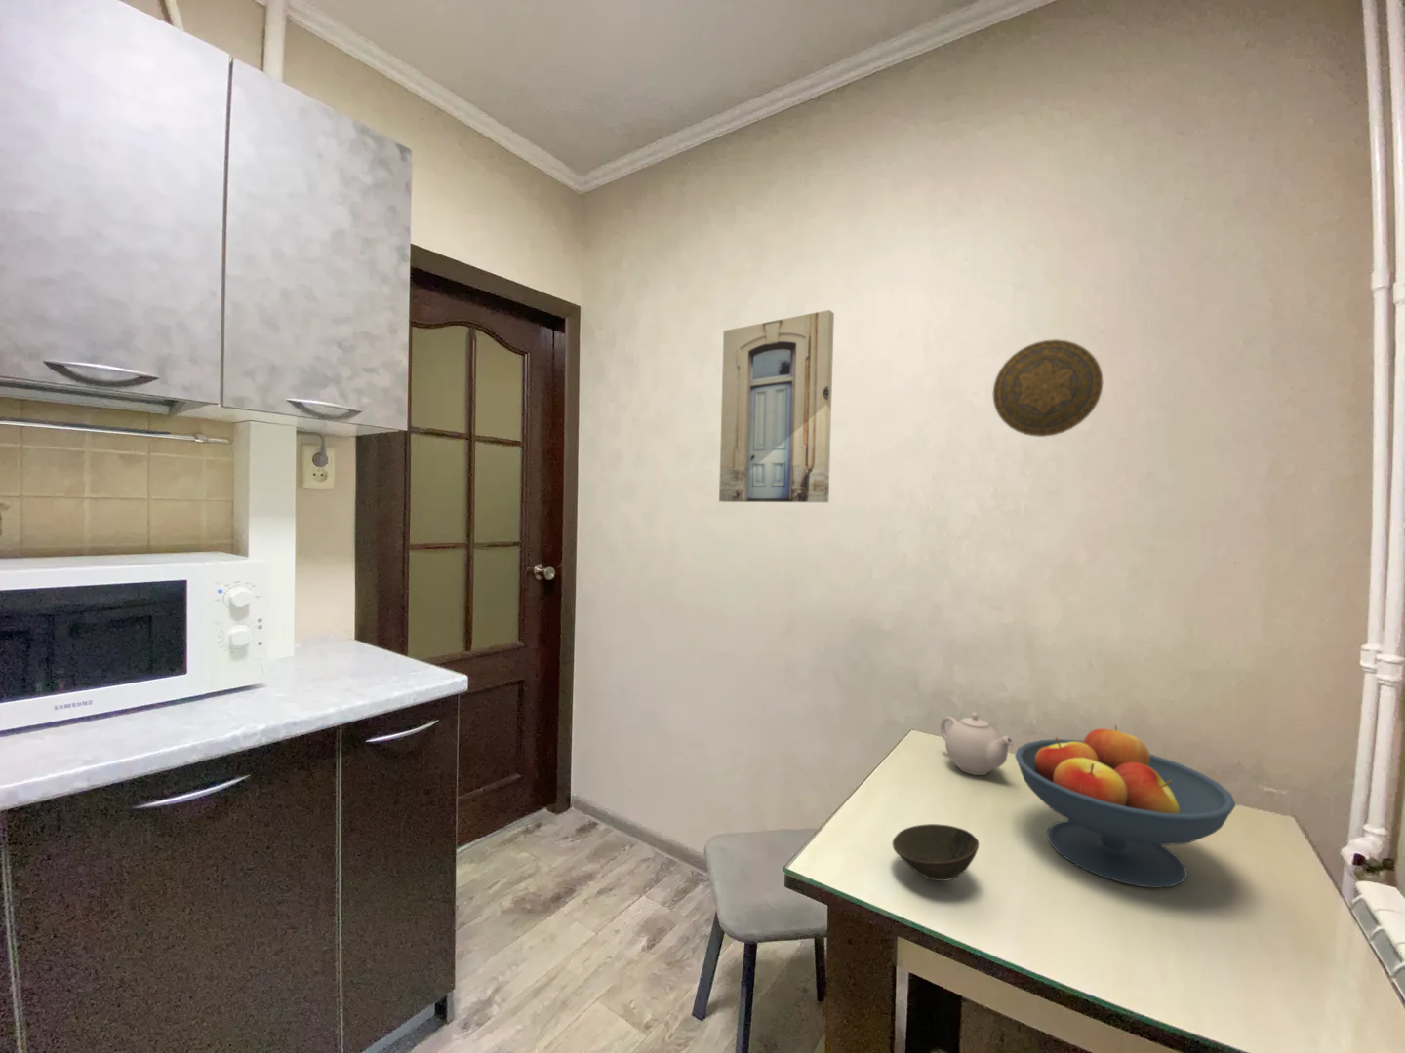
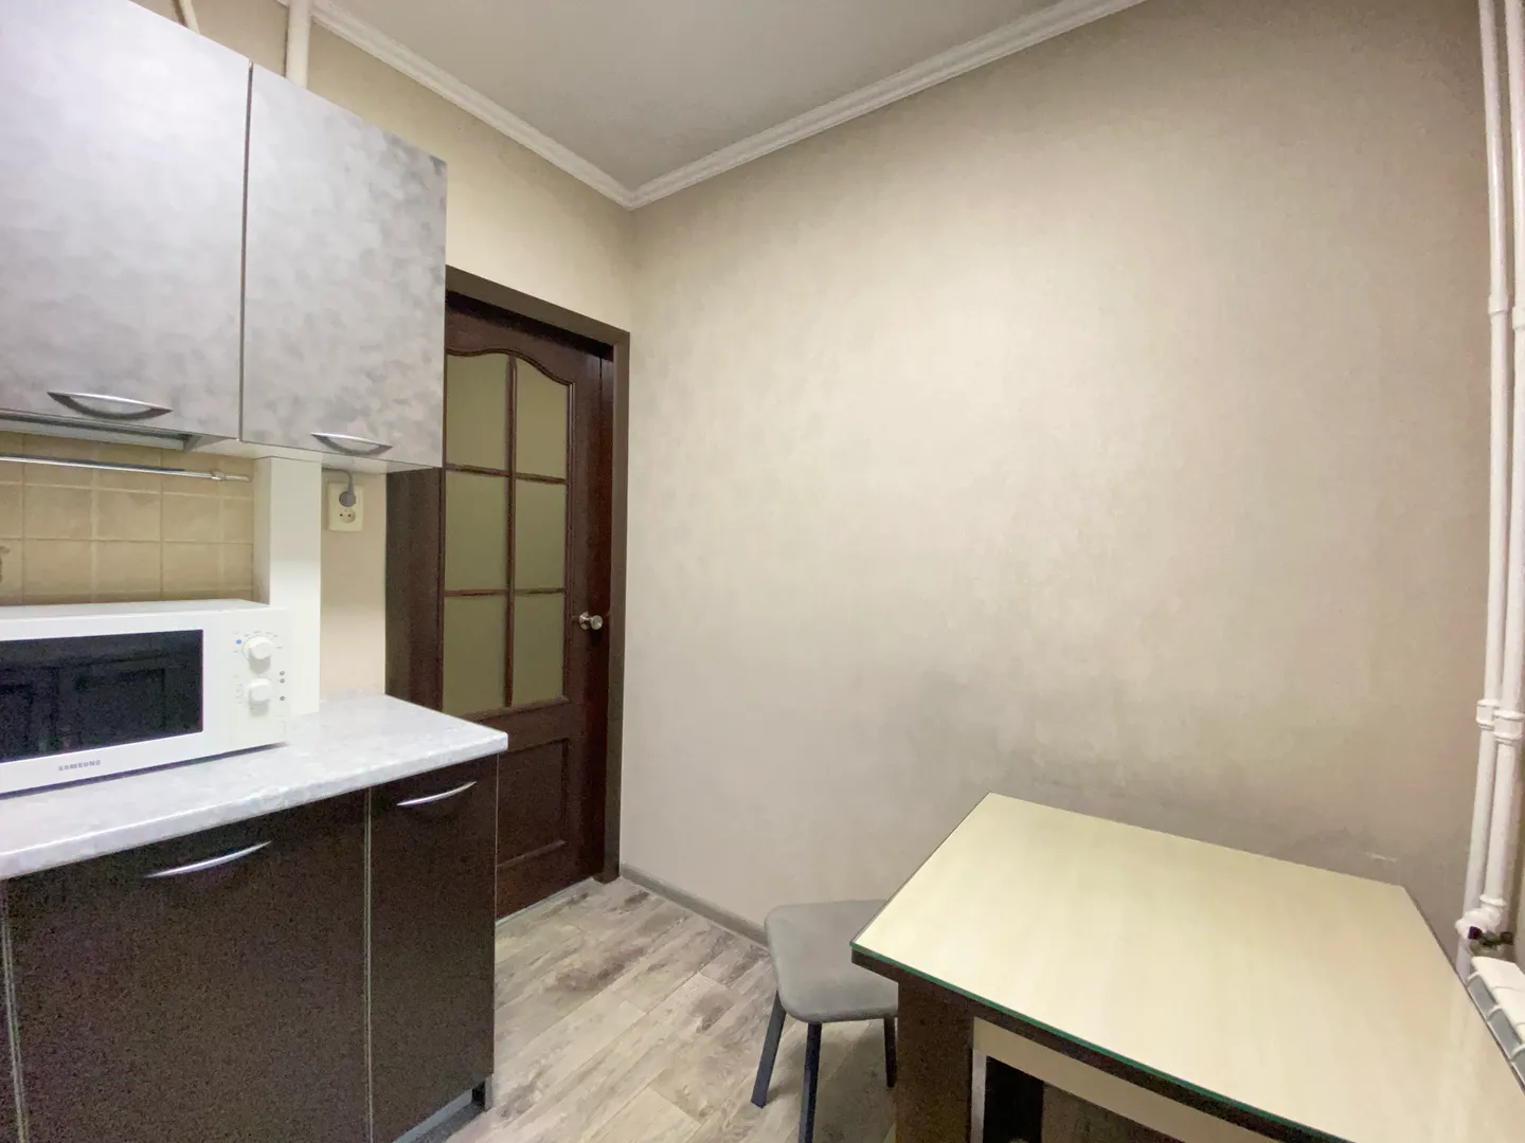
- fruit bowl [1013,724,1237,889]
- teapot [938,711,1014,776]
- wall art [718,309,835,503]
- decorative plate [992,338,1103,438]
- bowl [891,823,979,883]
